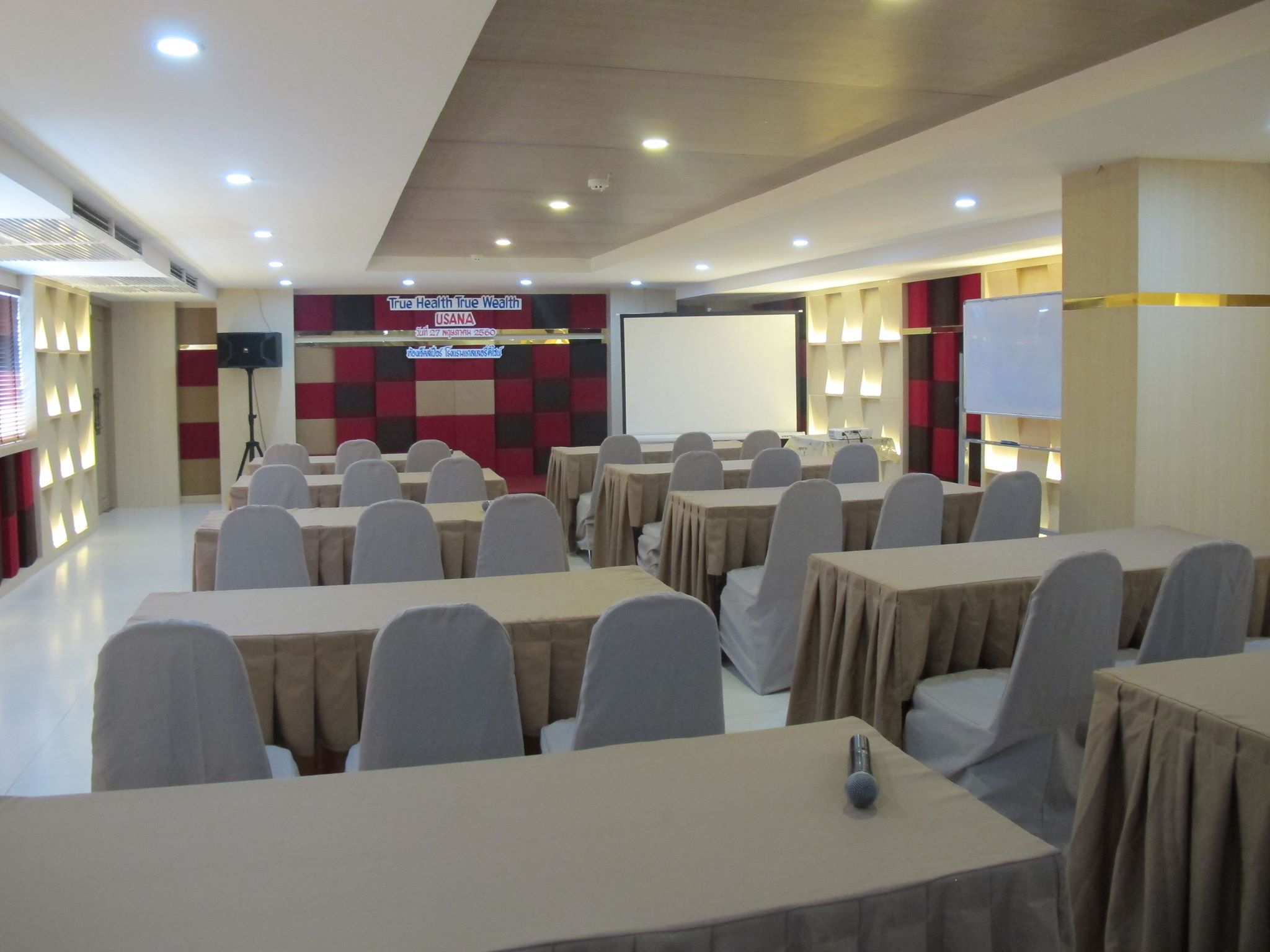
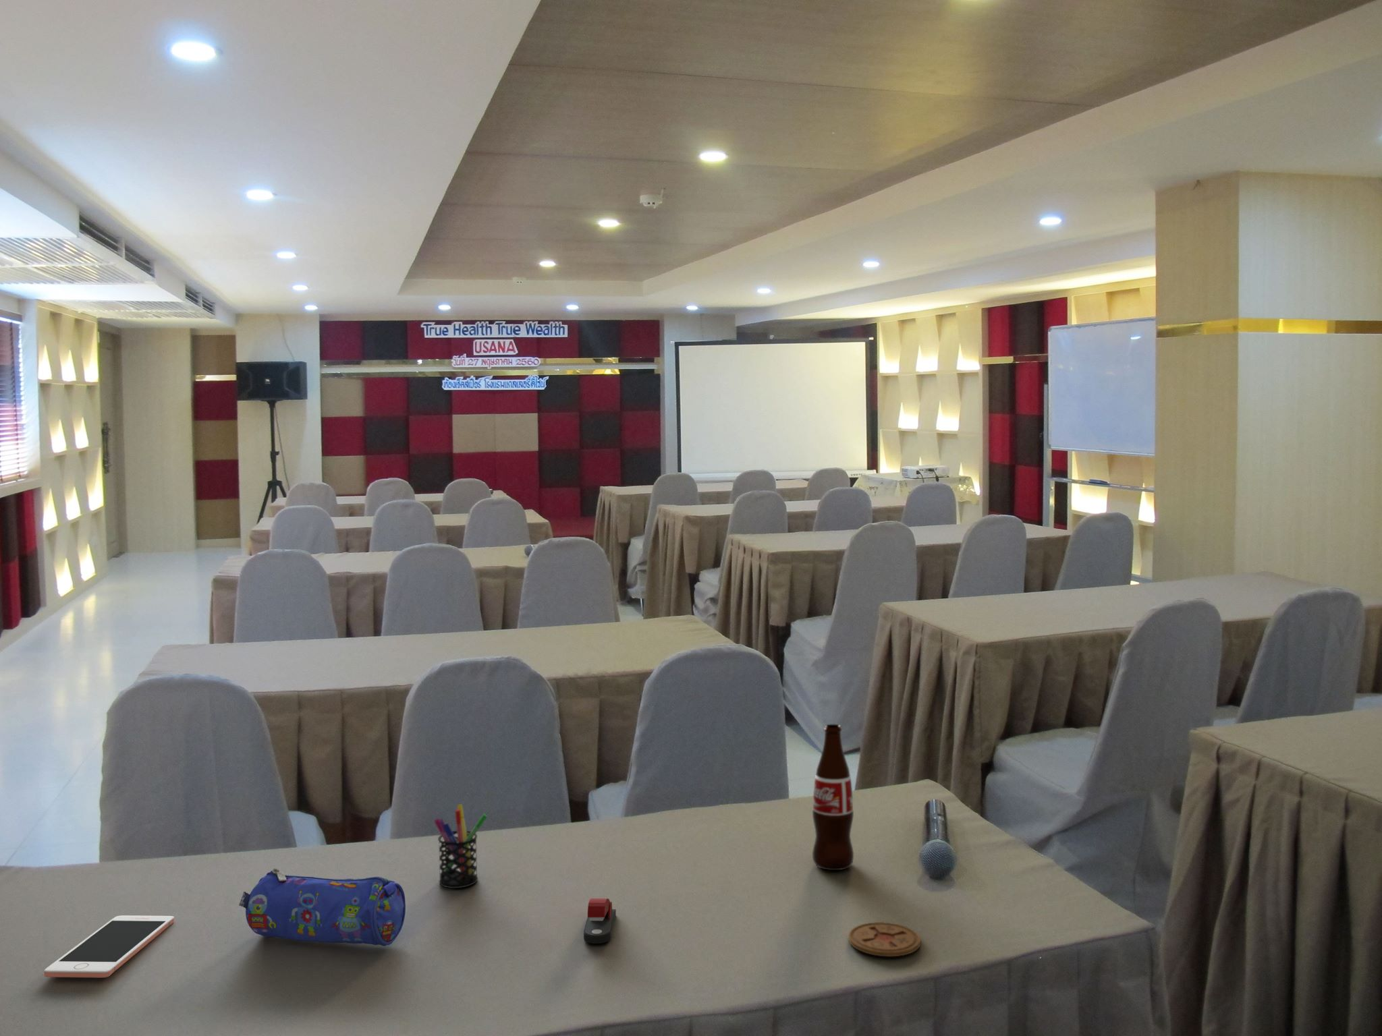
+ bottle [812,724,854,871]
+ pencil case [238,867,406,947]
+ stapler [583,898,617,945]
+ coaster [848,922,921,957]
+ pen holder [434,803,488,889]
+ cell phone [44,914,175,978]
